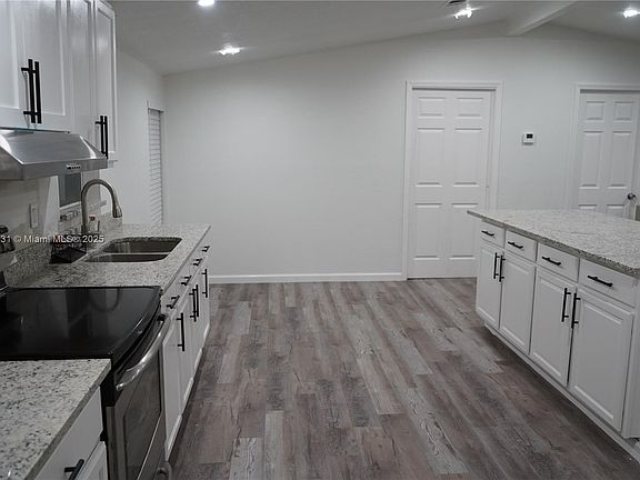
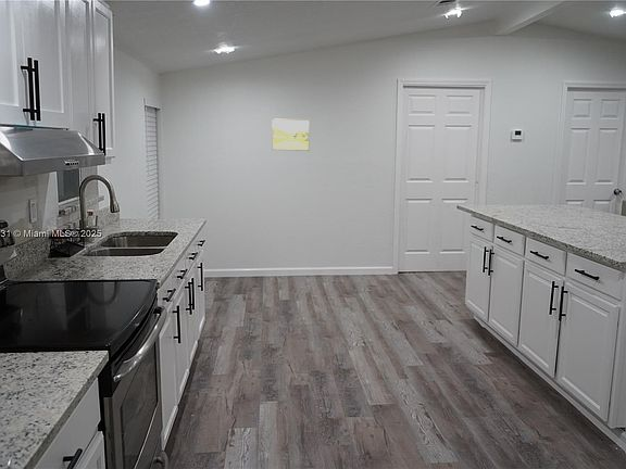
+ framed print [271,117,311,152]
